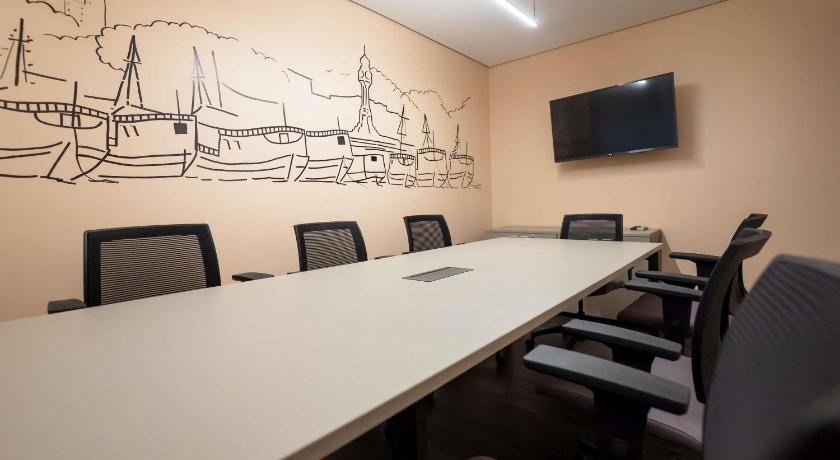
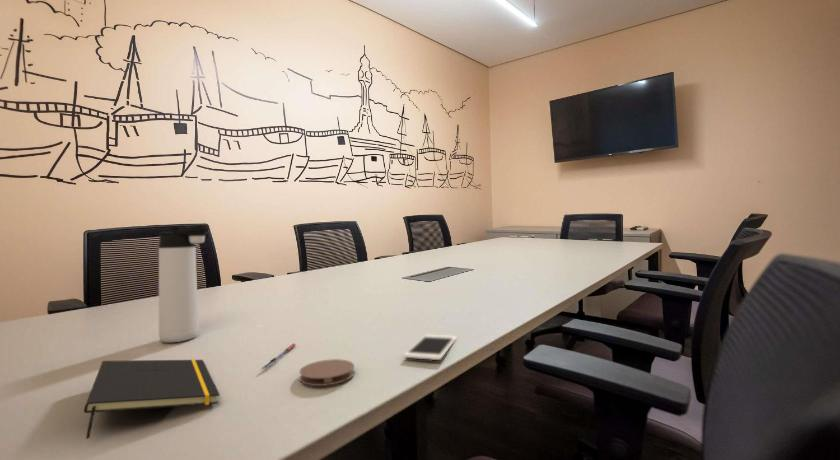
+ pen [260,342,296,370]
+ notepad [83,358,221,440]
+ coaster [299,358,355,387]
+ cell phone [403,334,458,361]
+ thermos bottle [158,224,210,343]
